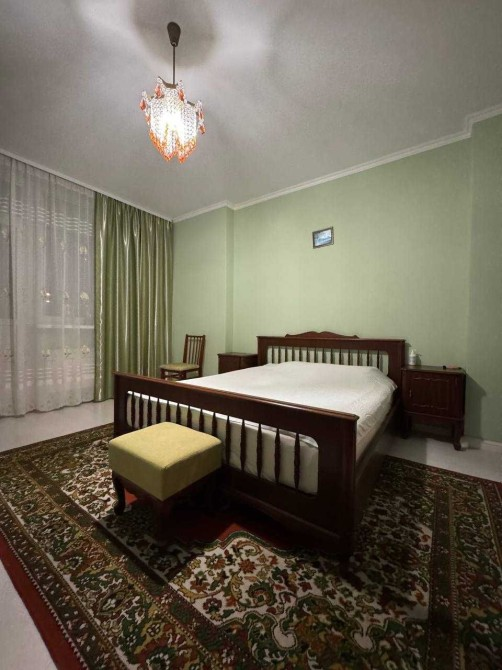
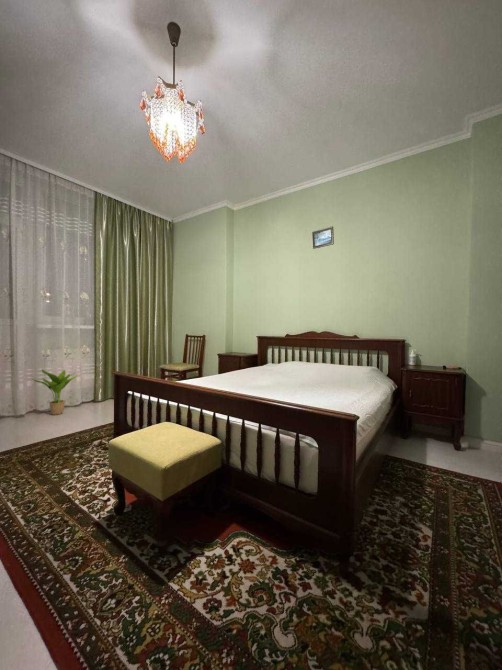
+ potted plant [31,368,78,416]
